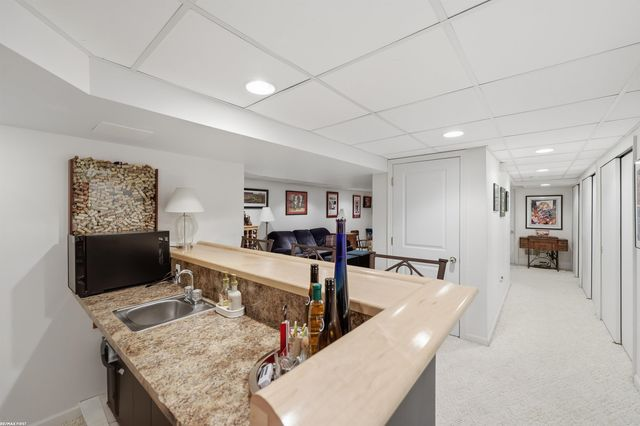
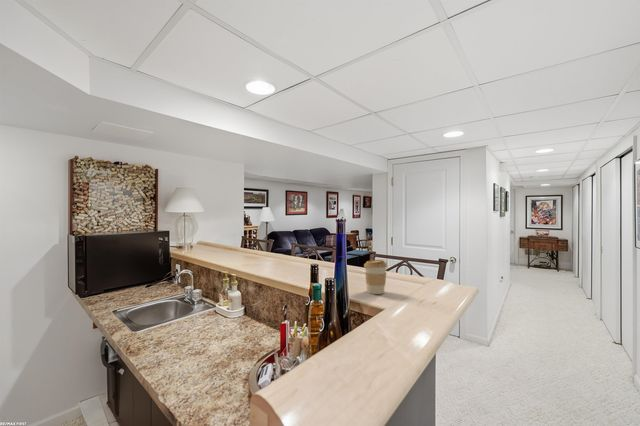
+ coffee cup [363,259,388,295]
